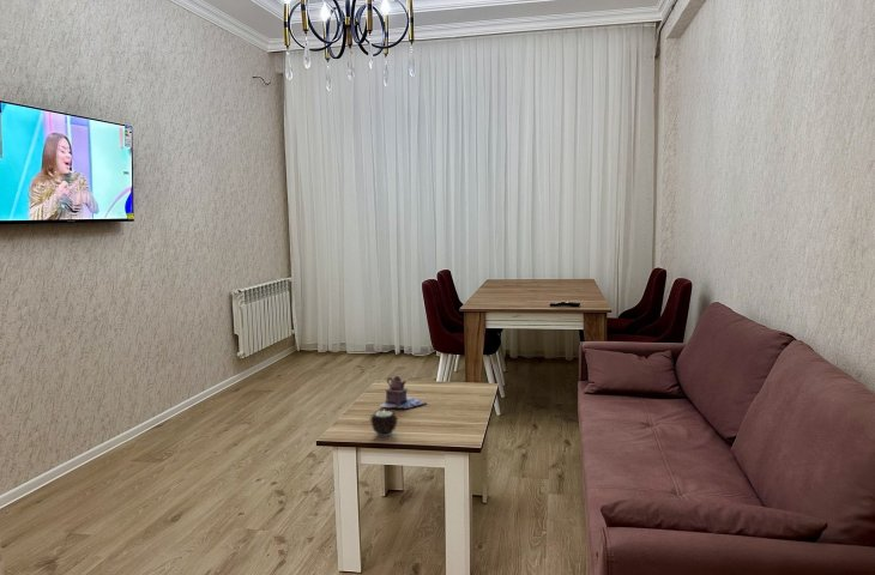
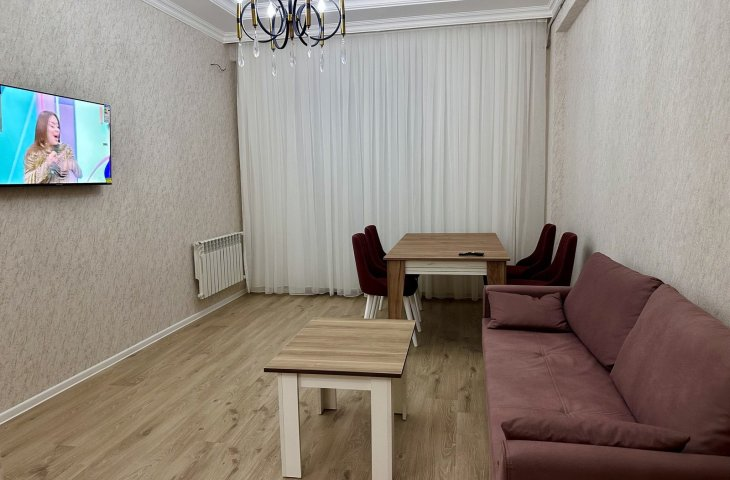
- teapot [379,375,428,410]
- candle [369,408,399,437]
